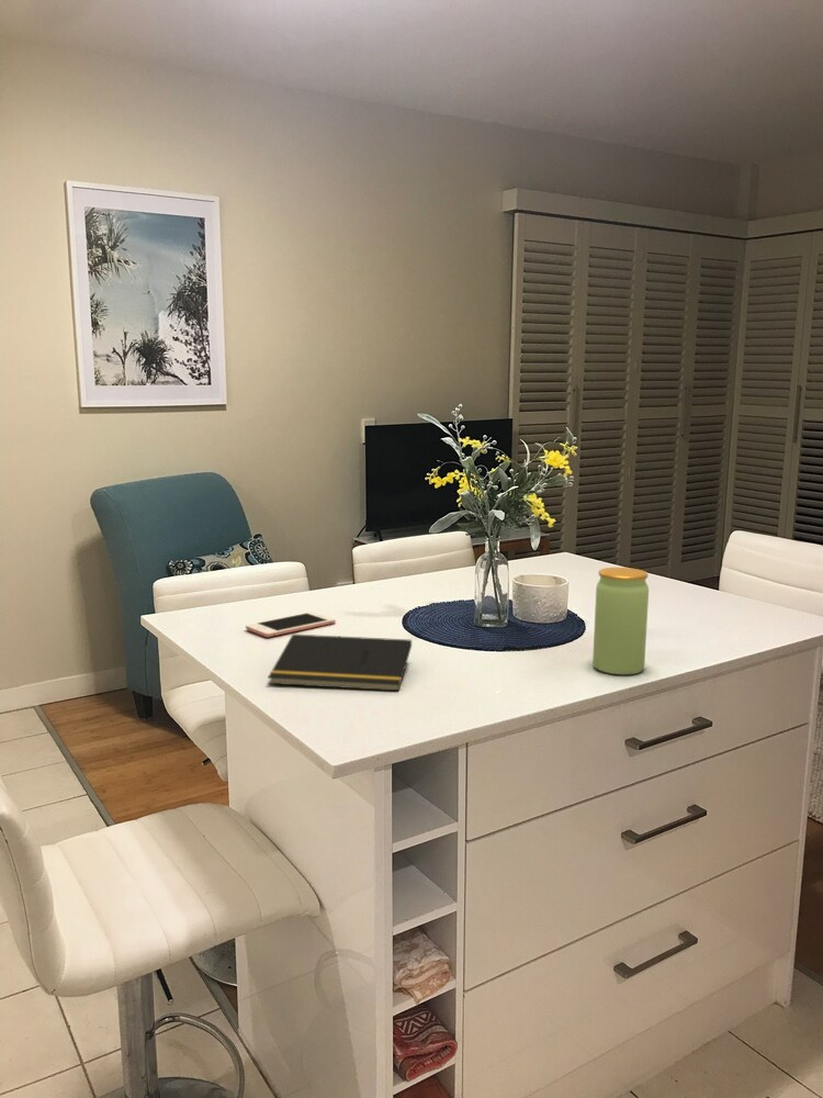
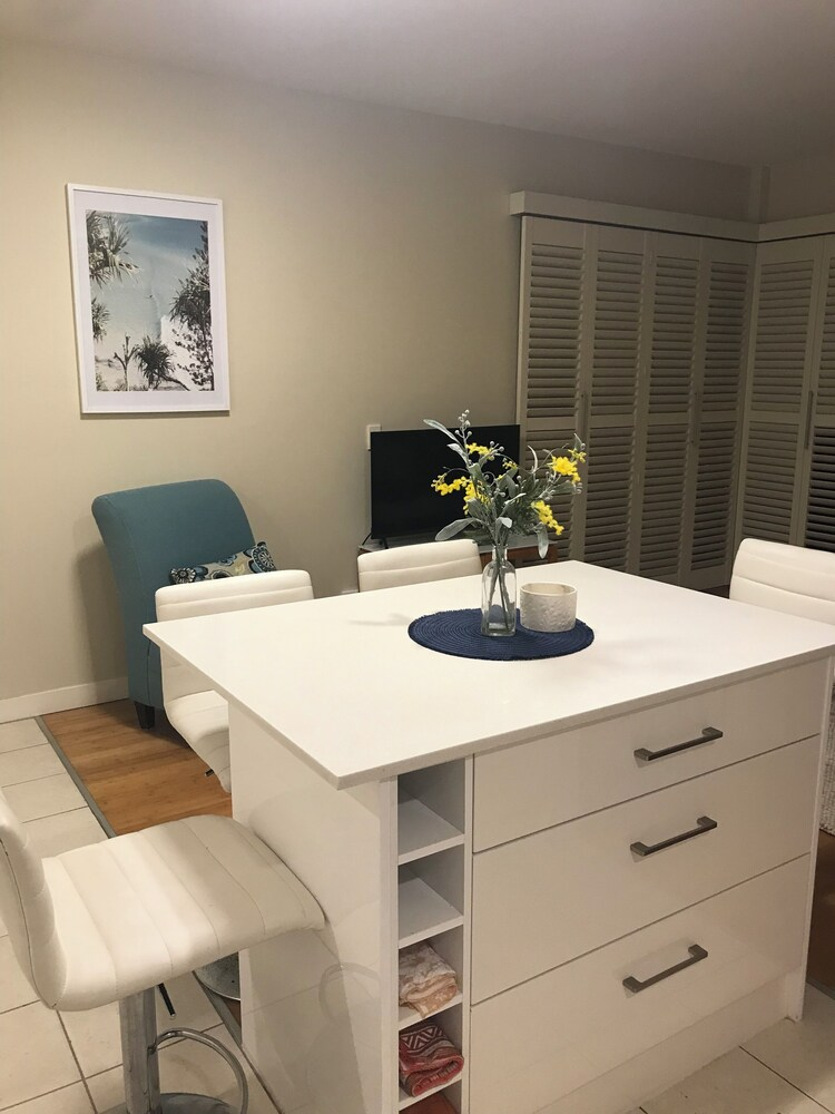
- notepad [267,634,413,692]
- jar [591,567,650,675]
- cell phone [245,610,337,638]
